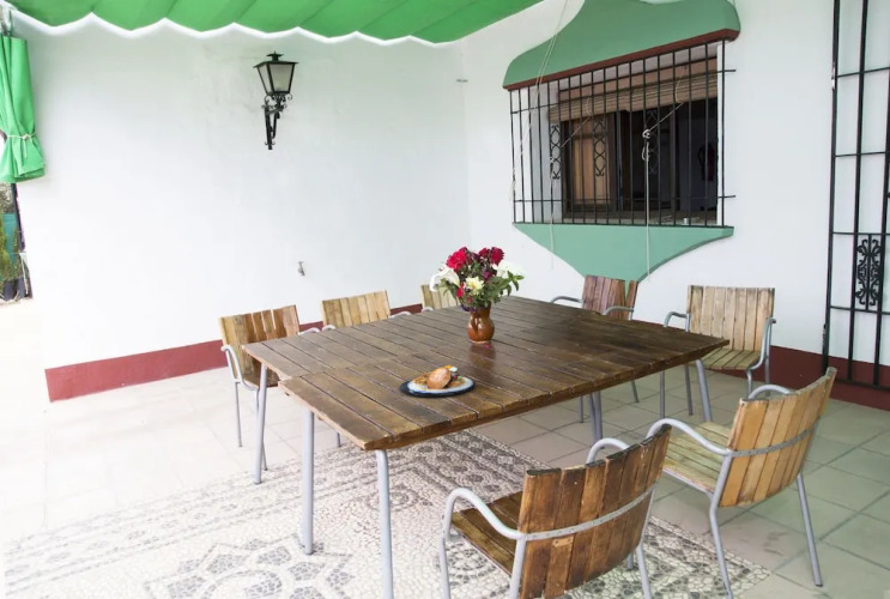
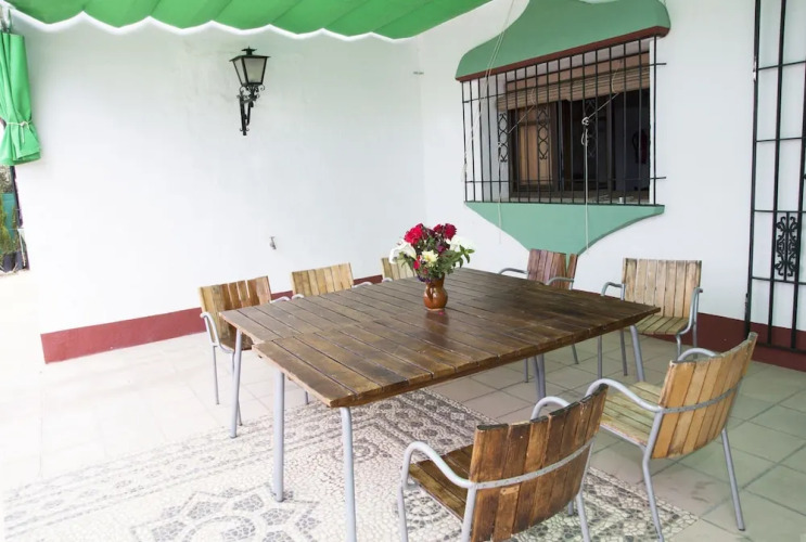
- plate [398,364,477,398]
